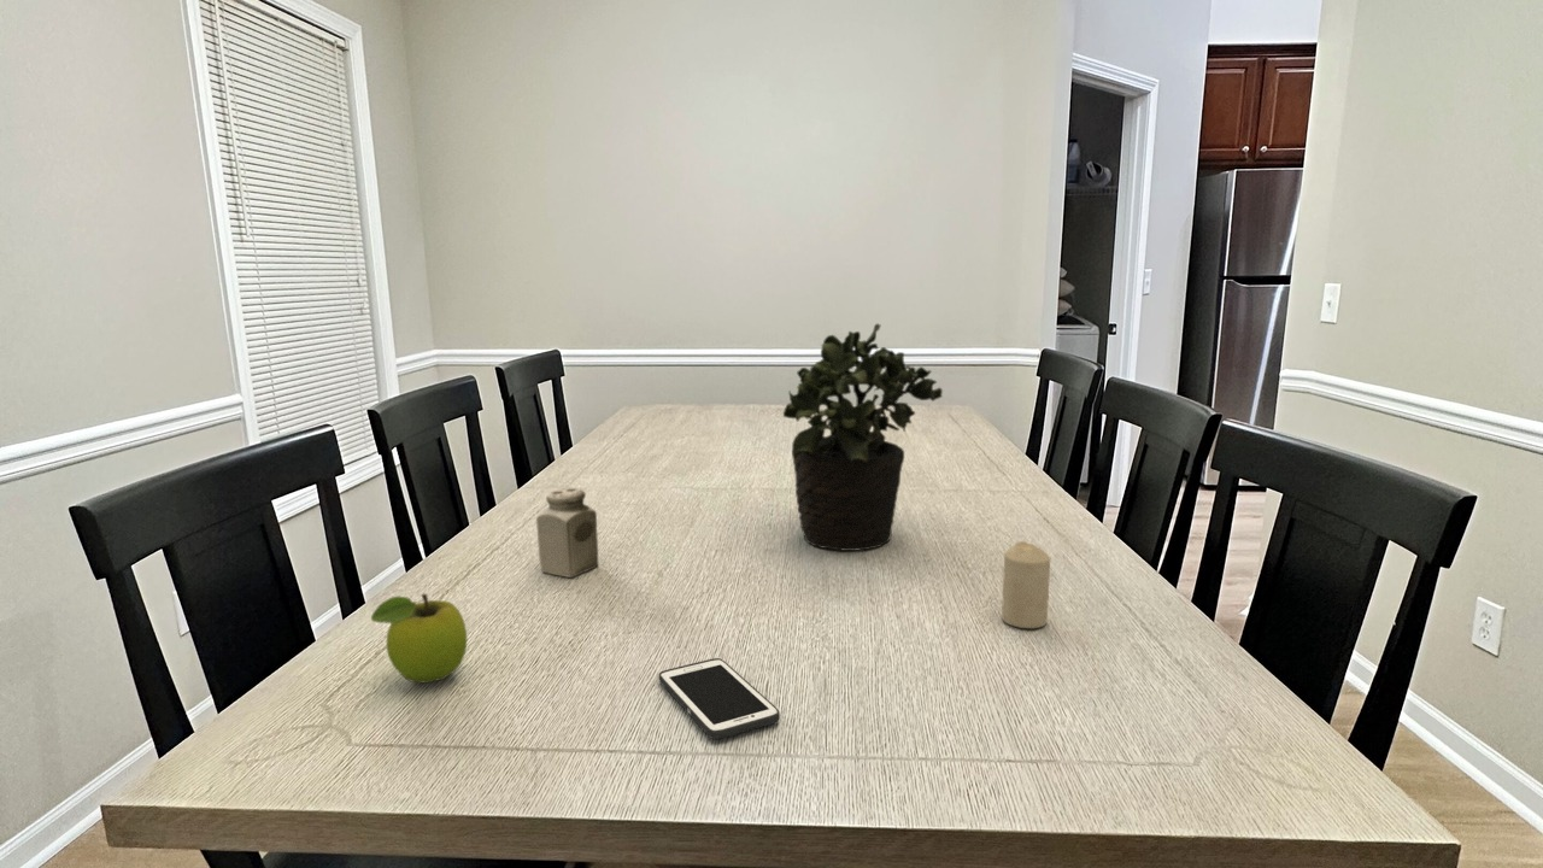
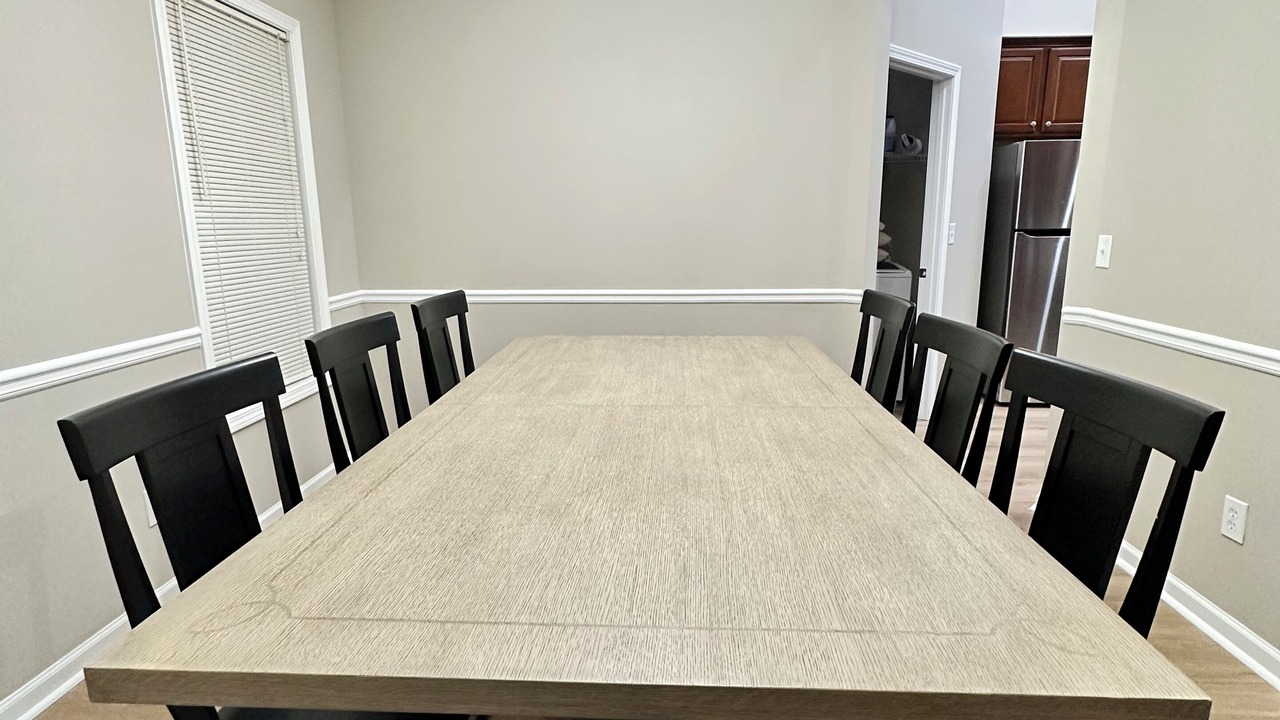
- fruit [370,592,468,684]
- candle [1001,540,1051,629]
- potted plant [782,323,944,552]
- cell phone [658,657,781,740]
- salt shaker [535,487,600,579]
